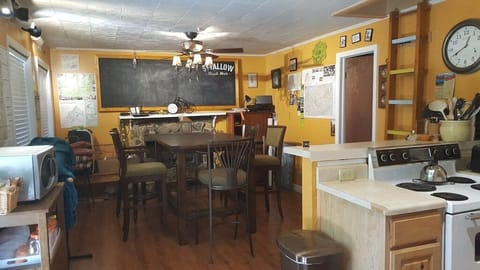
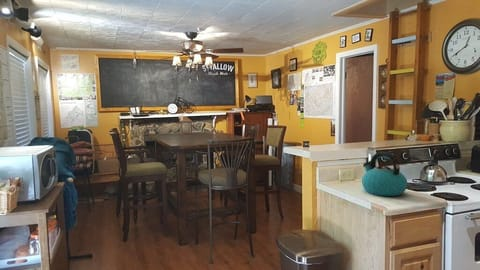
+ kettle [361,151,408,197]
